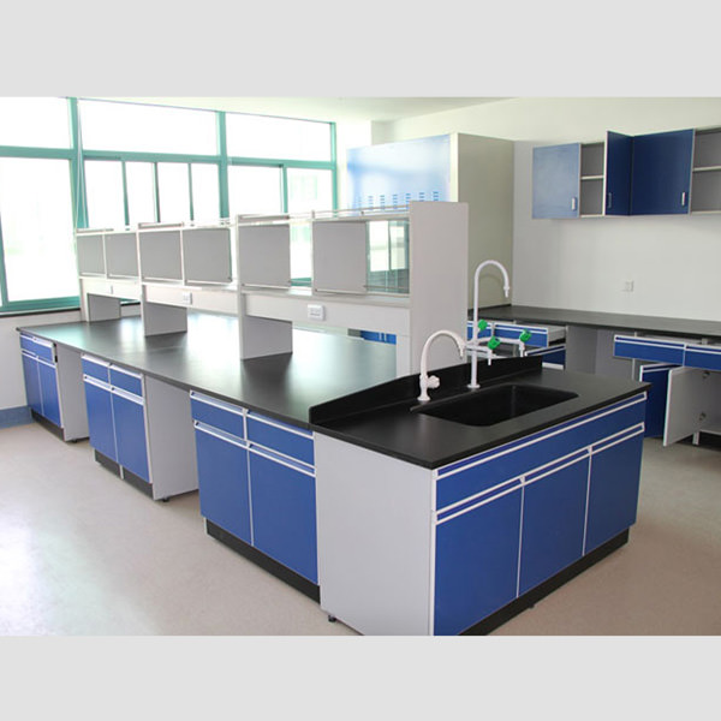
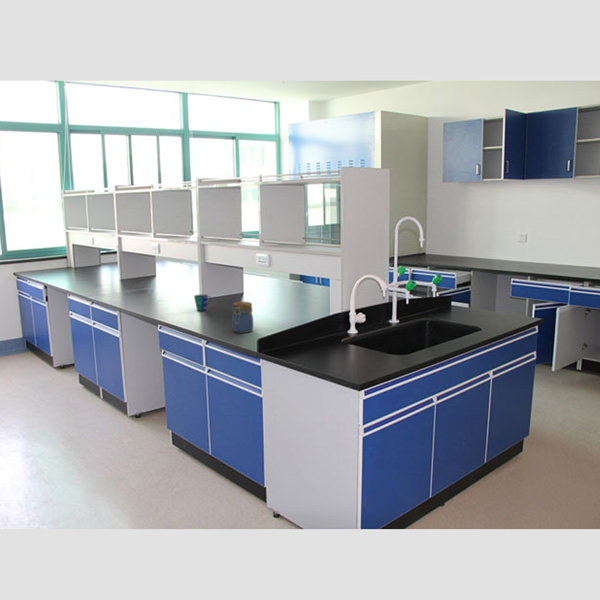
+ jar [231,301,254,334]
+ cup [193,294,212,312]
